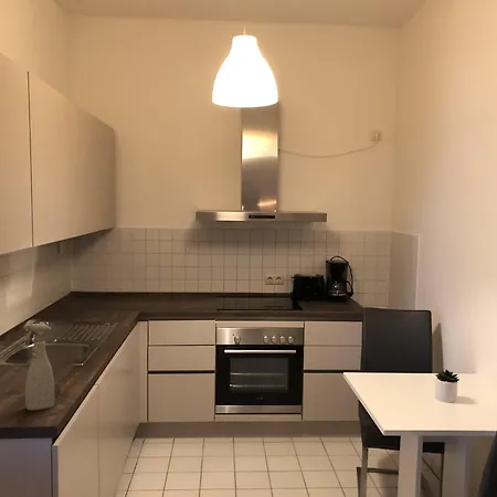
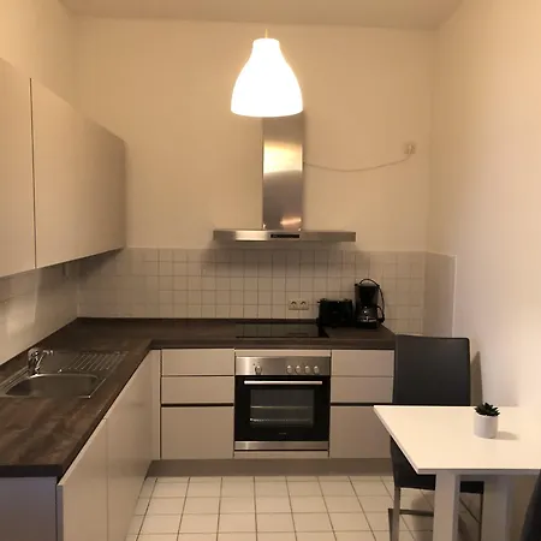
- spray bottle [22,322,55,411]
